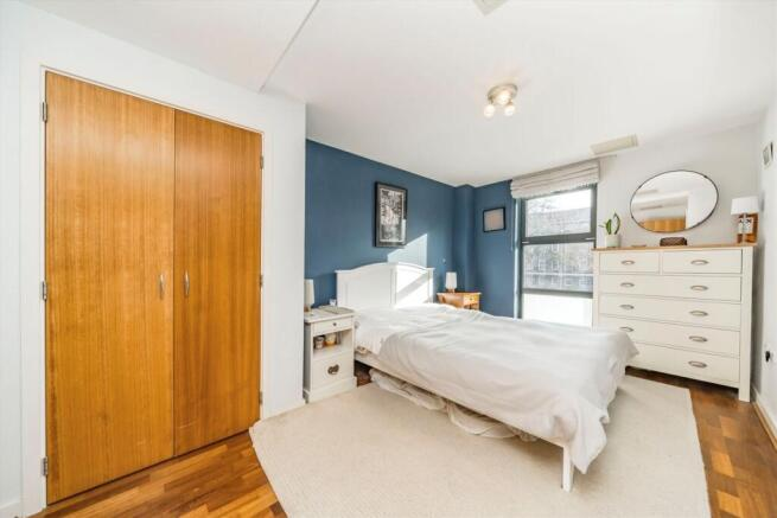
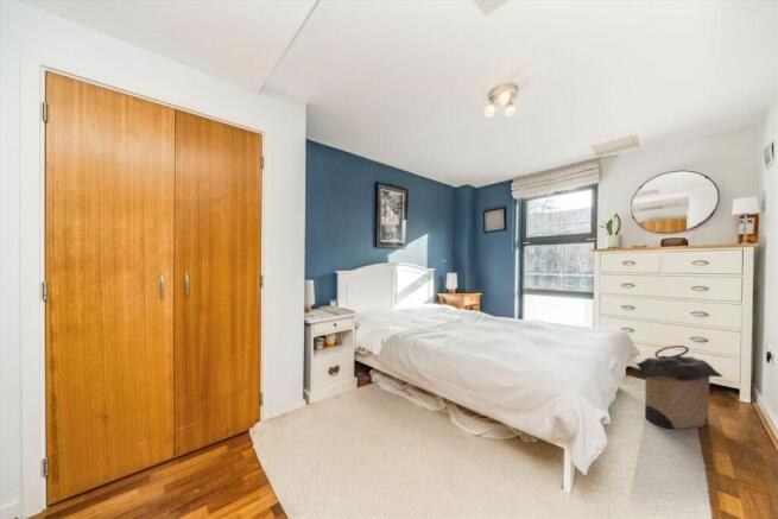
+ laundry hamper [634,344,725,430]
